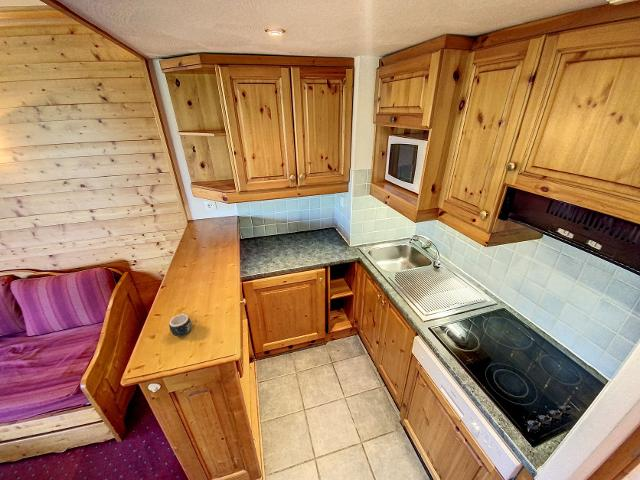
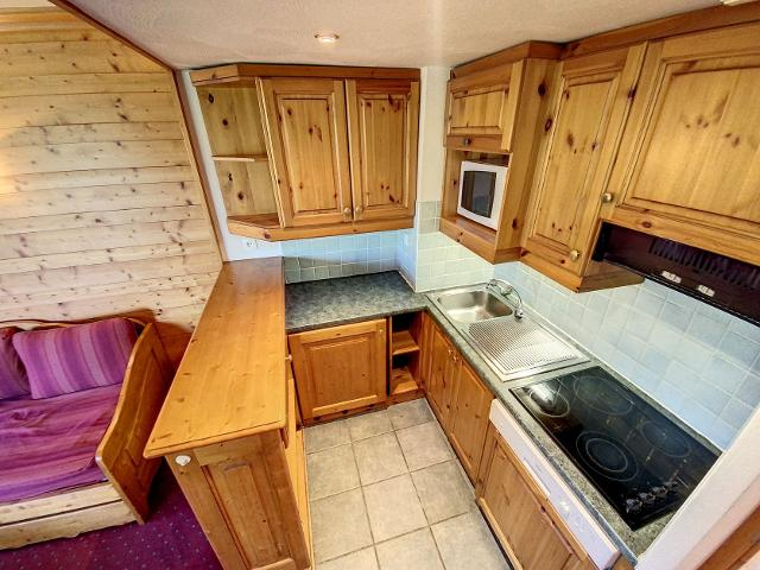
- mug [168,312,193,337]
